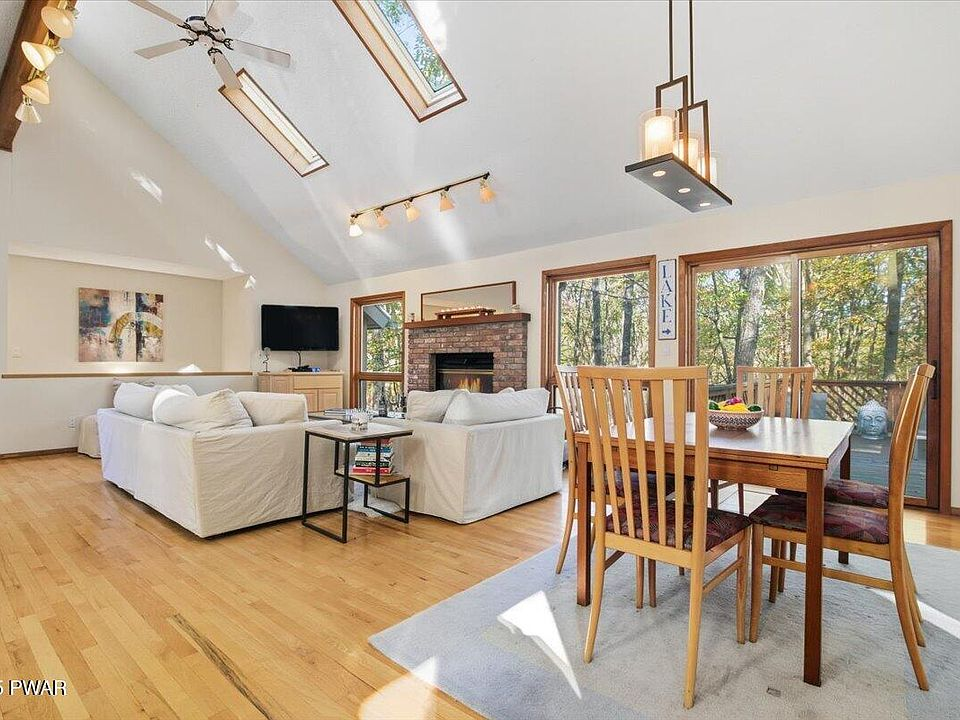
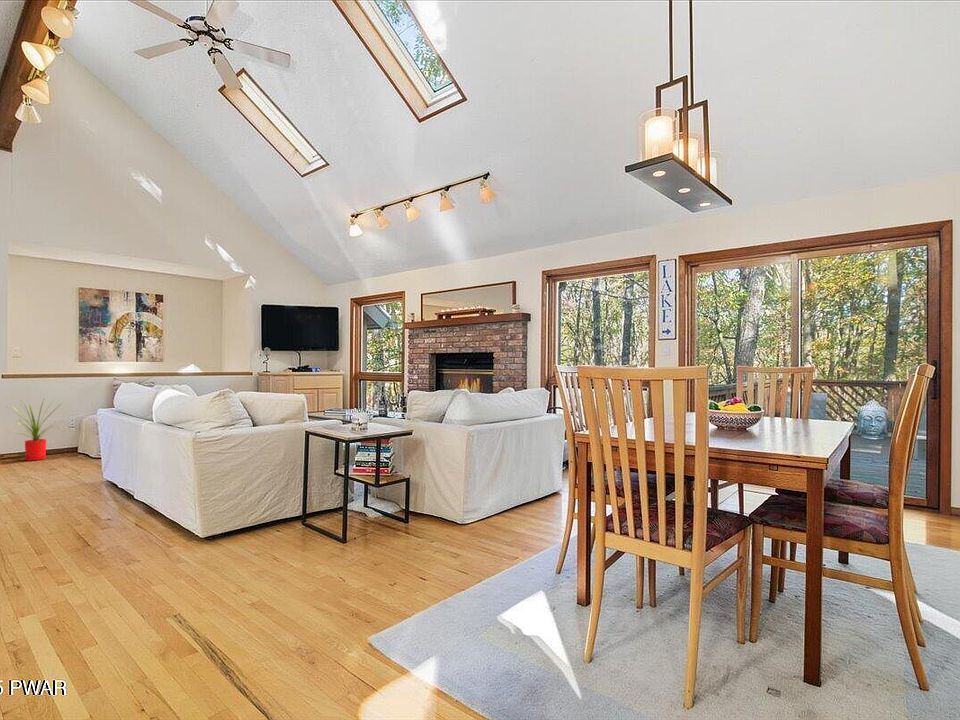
+ house plant [5,396,66,462]
